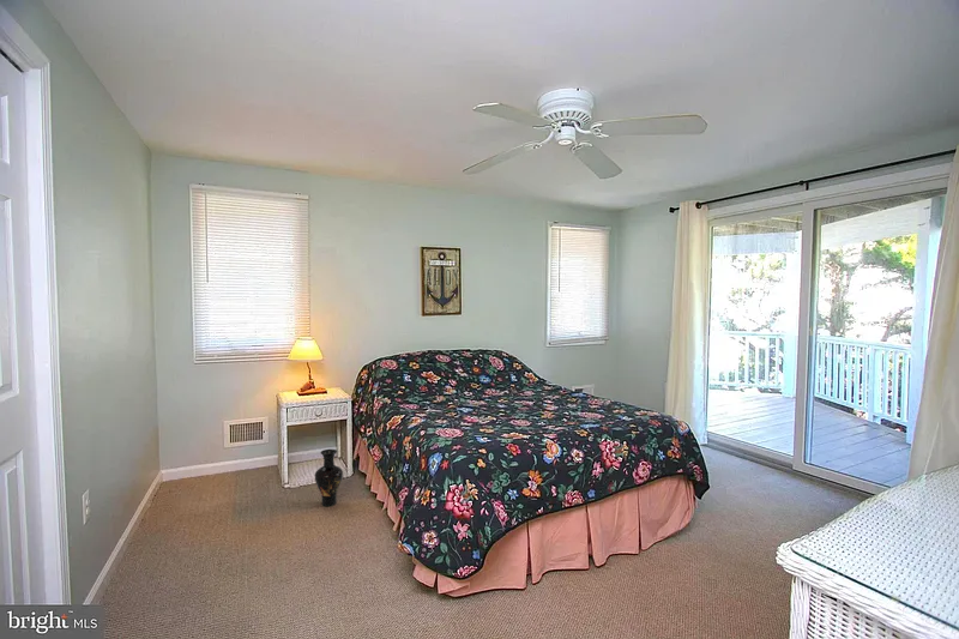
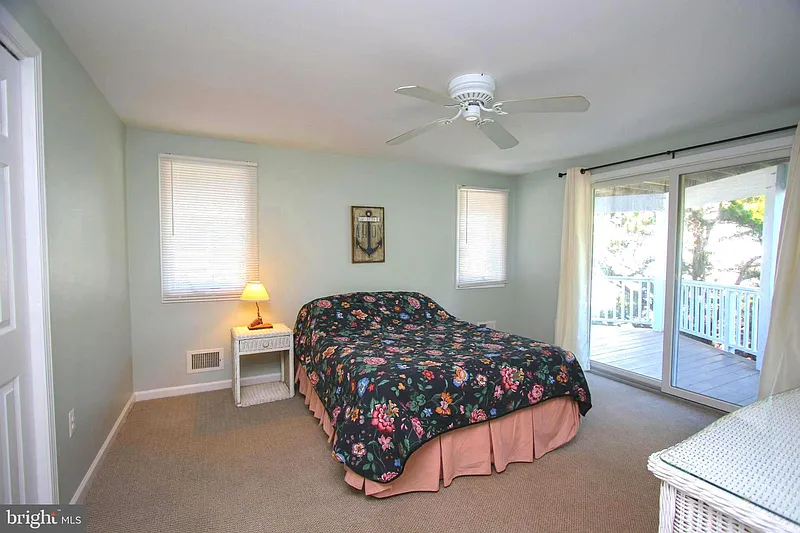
- vase [314,448,344,507]
